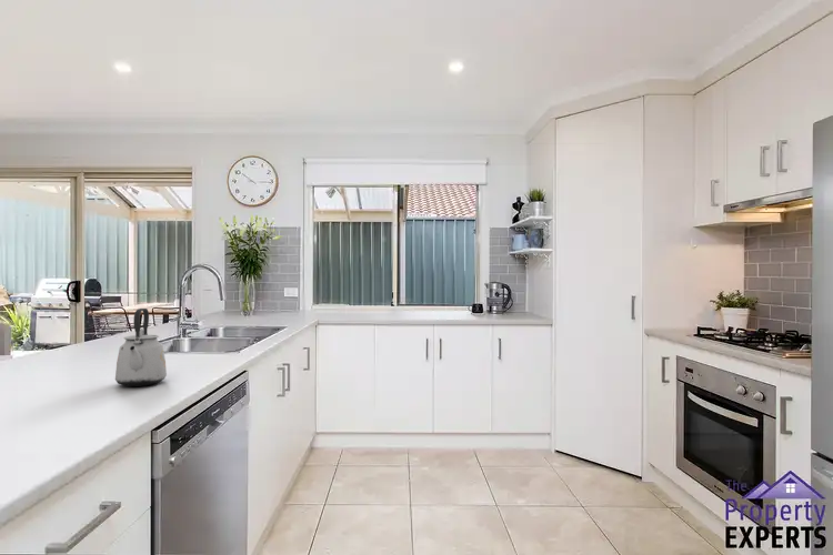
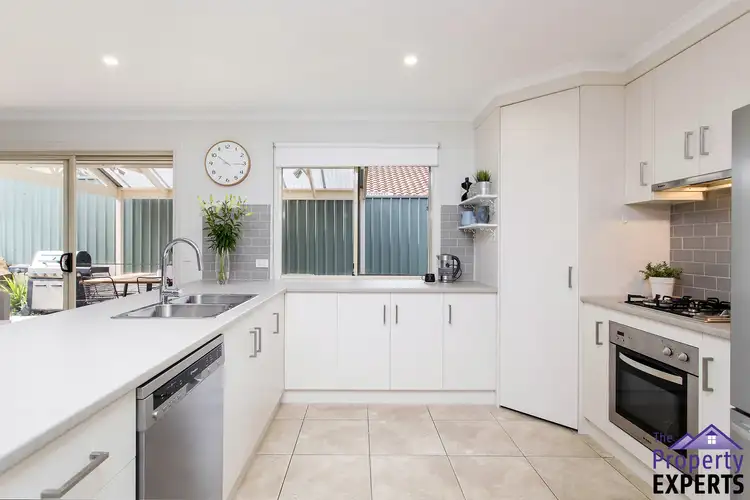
- kettle [114,307,168,387]
